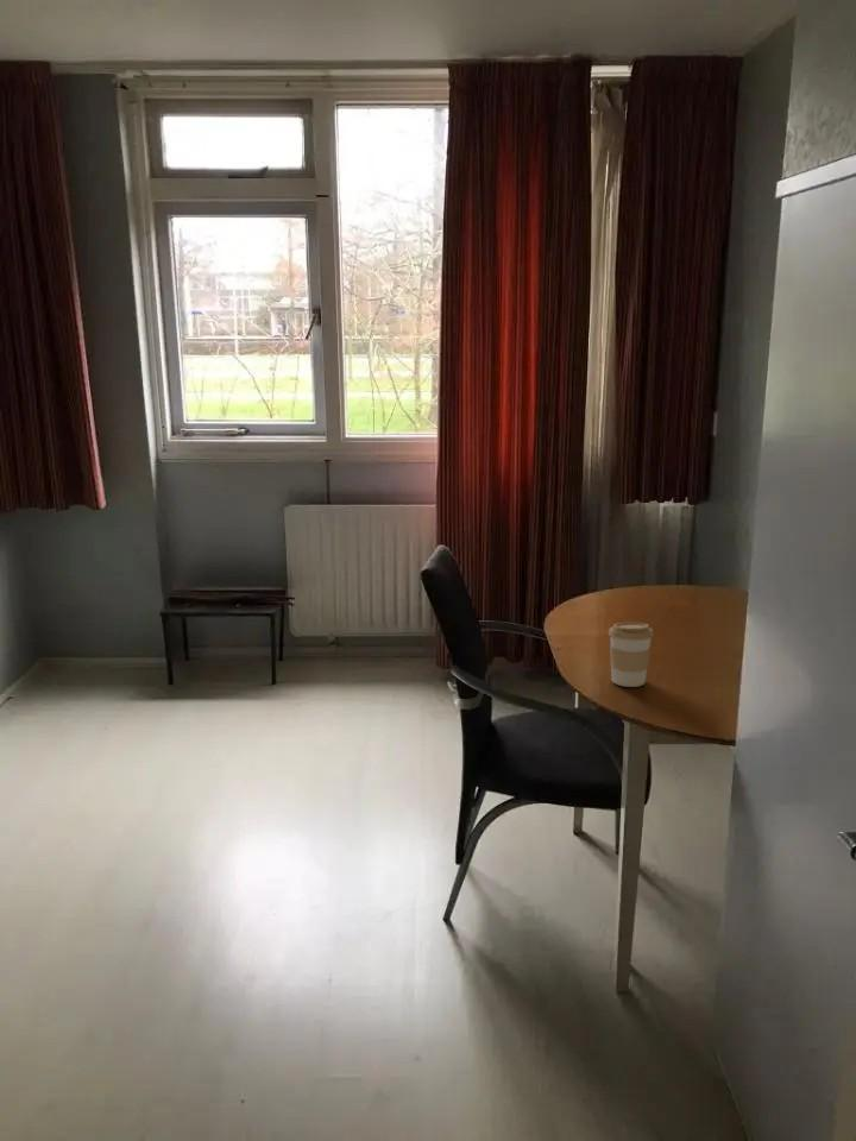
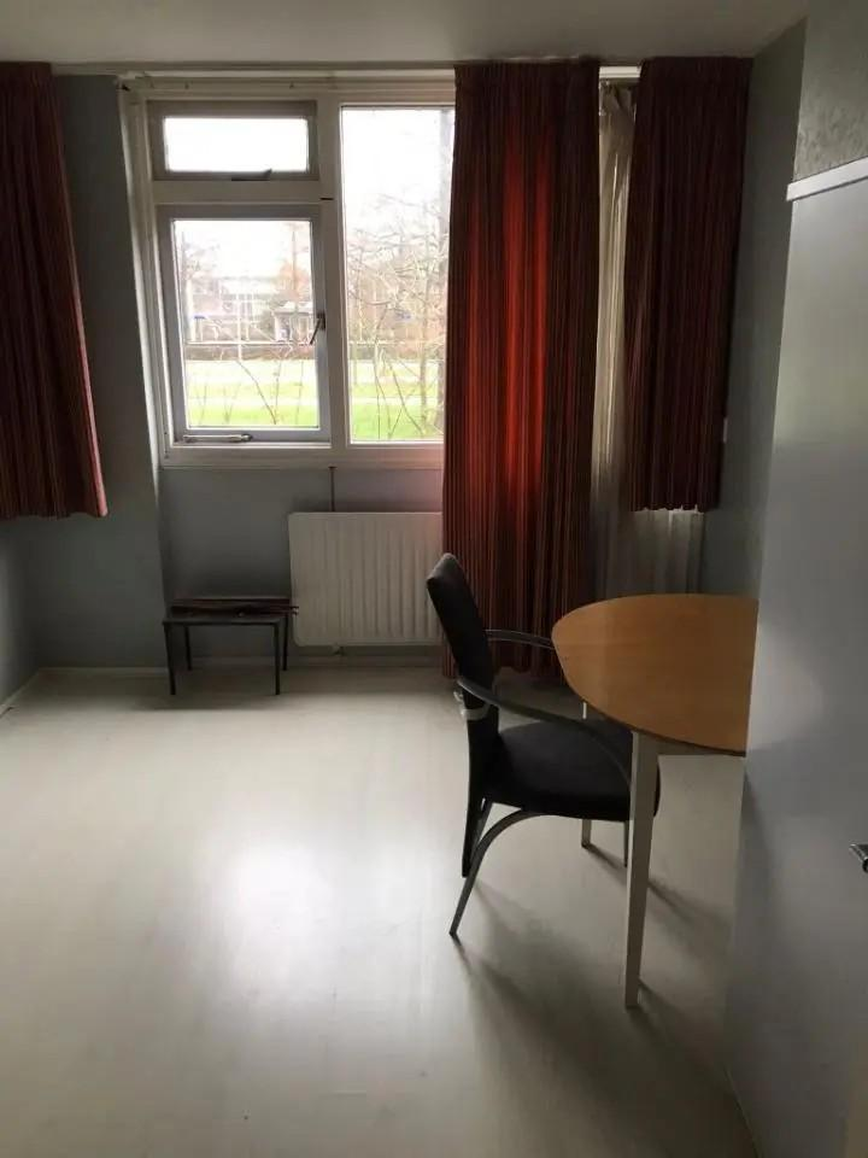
- coffee cup [608,622,655,688]
